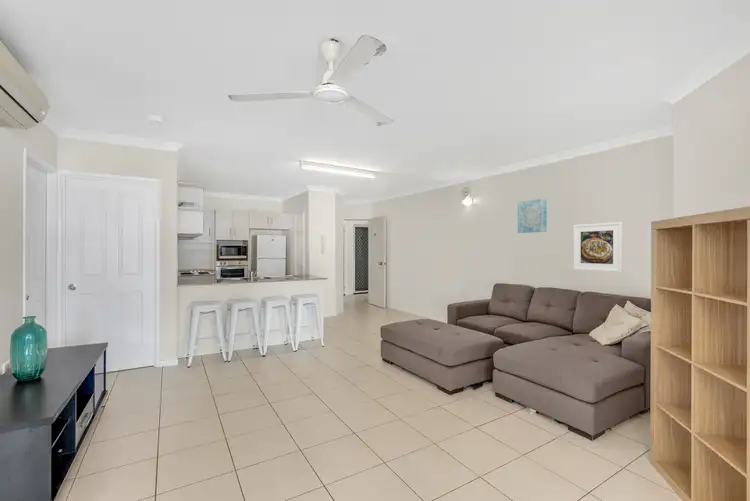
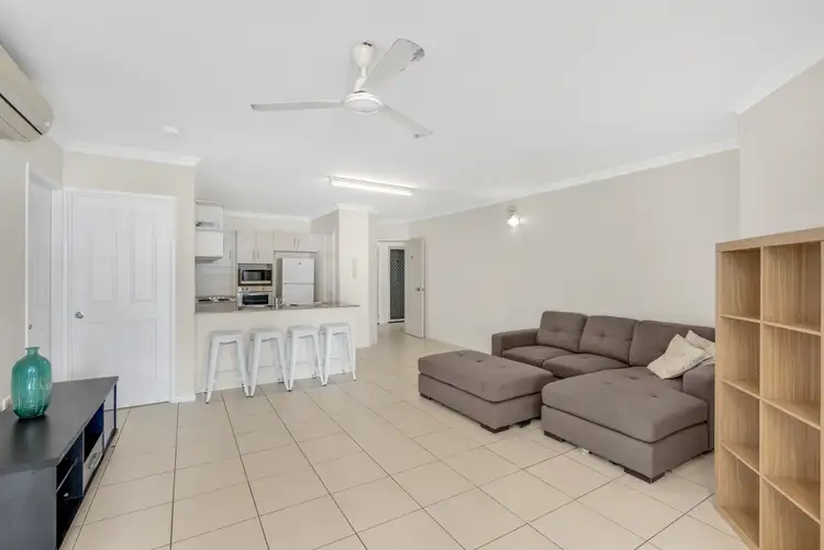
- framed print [573,221,623,273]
- wall art [517,197,548,234]
